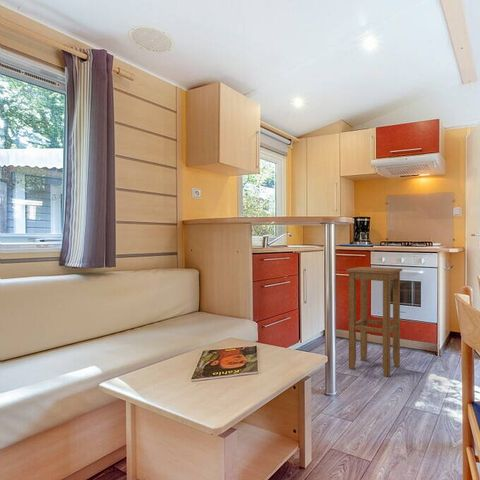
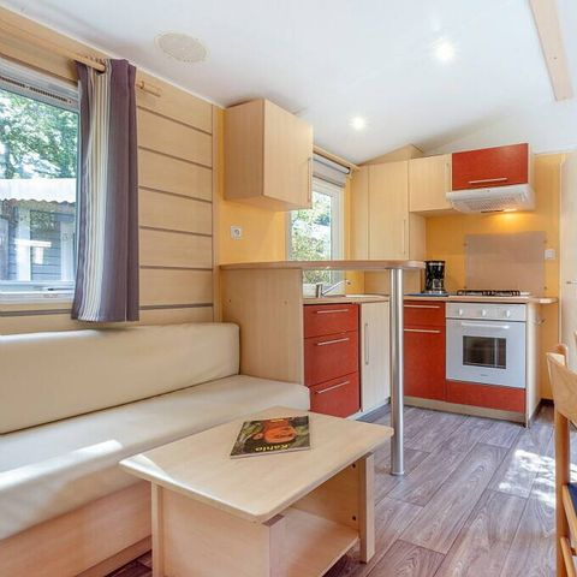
- stool [345,266,403,378]
